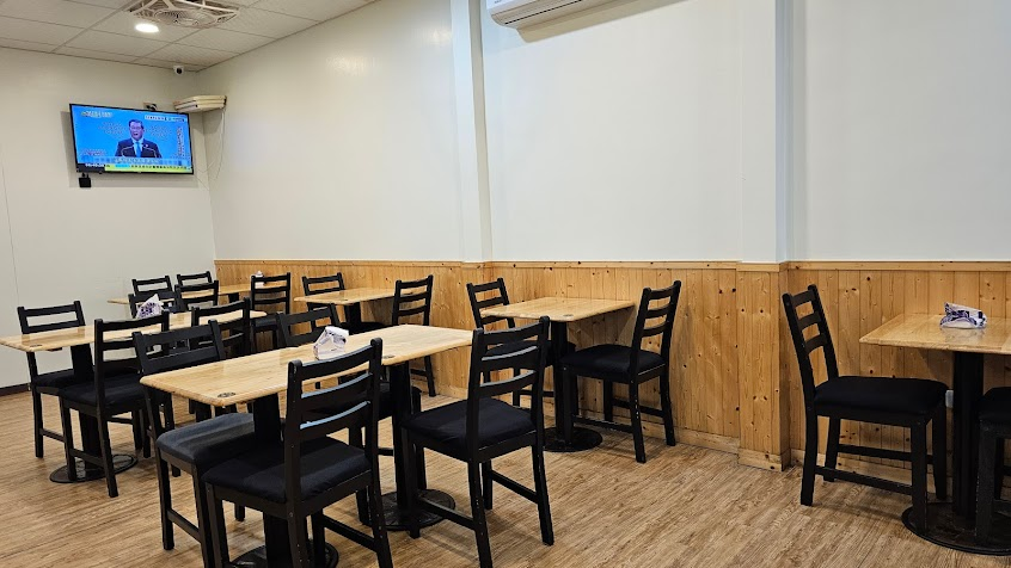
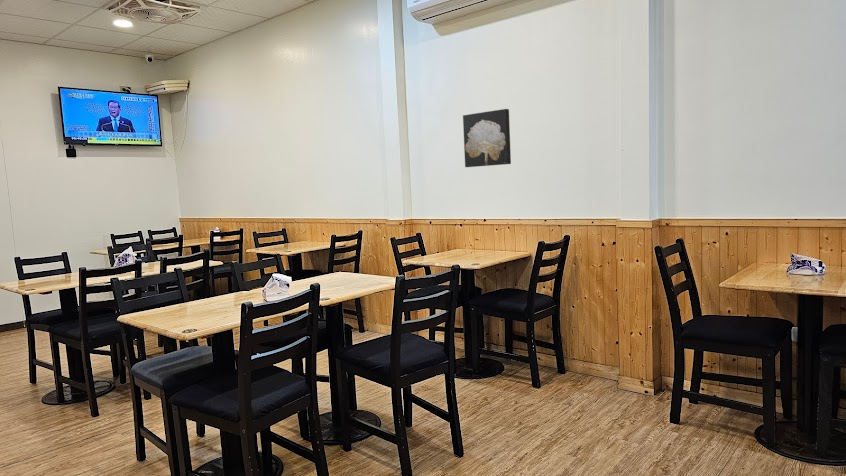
+ wall art [462,108,512,168]
